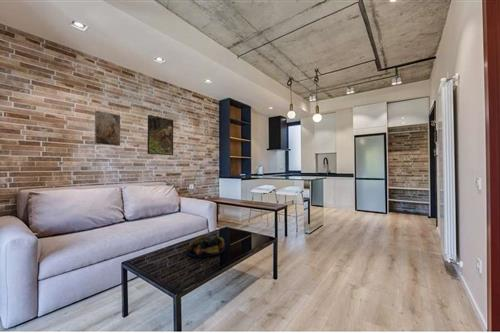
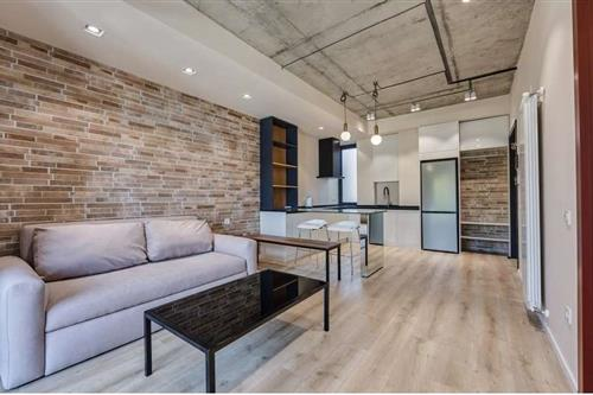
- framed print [147,114,174,156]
- fruit bowl [185,235,226,258]
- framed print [94,110,121,147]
